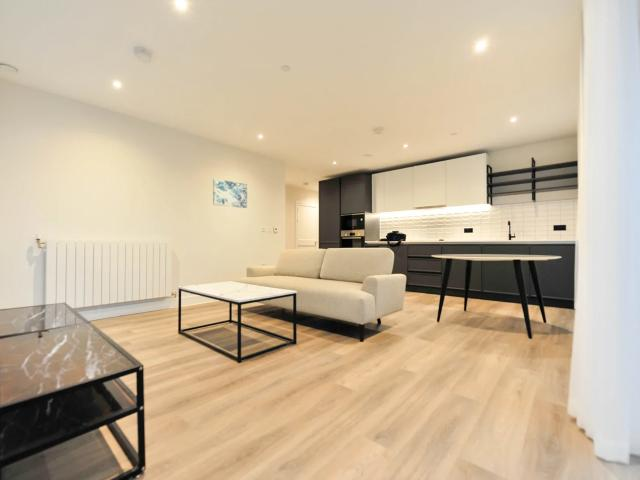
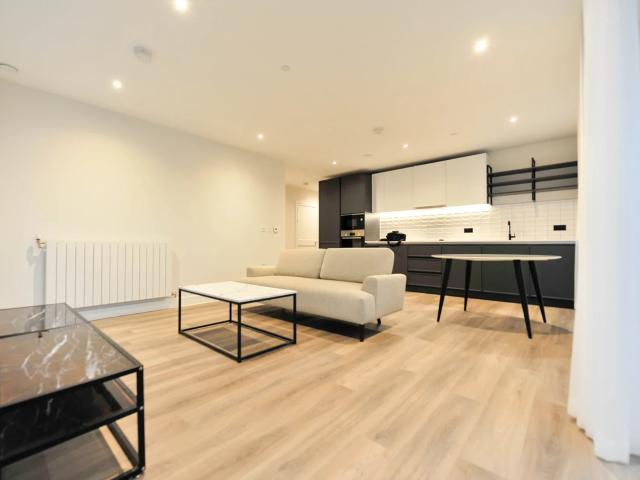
- wall art [212,178,248,209]
